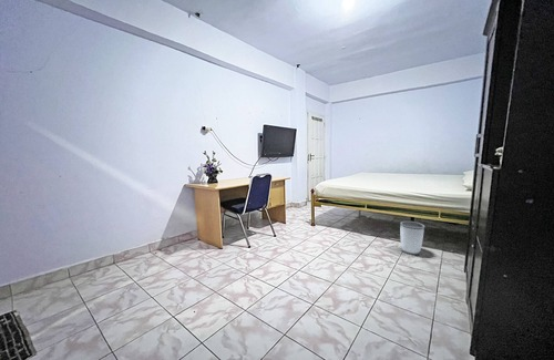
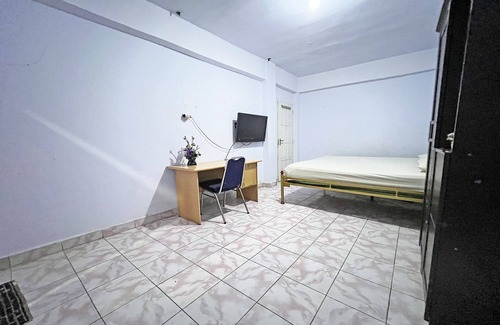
- wastebasket [399,220,427,256]
